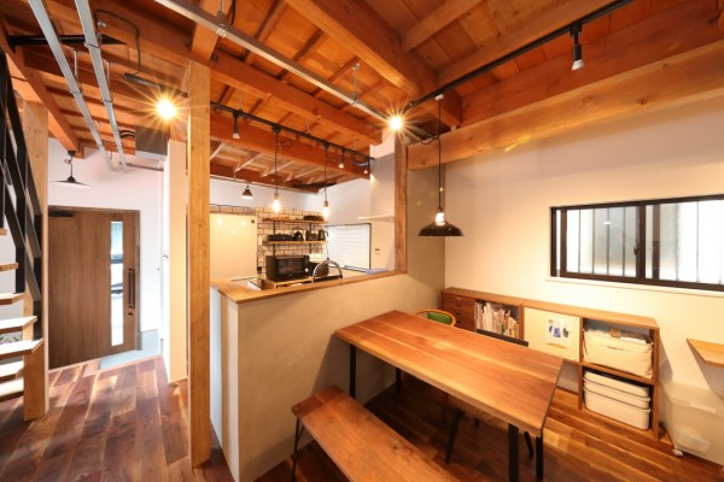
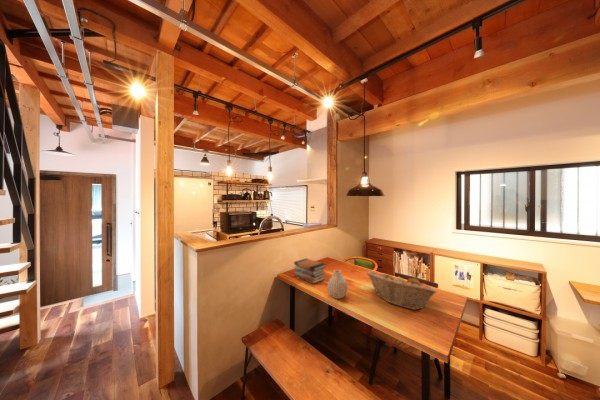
+ book stack [293,258,327,285]
+ vase [326,269,349,300]
+ fruit basket [365,270,438,311]
